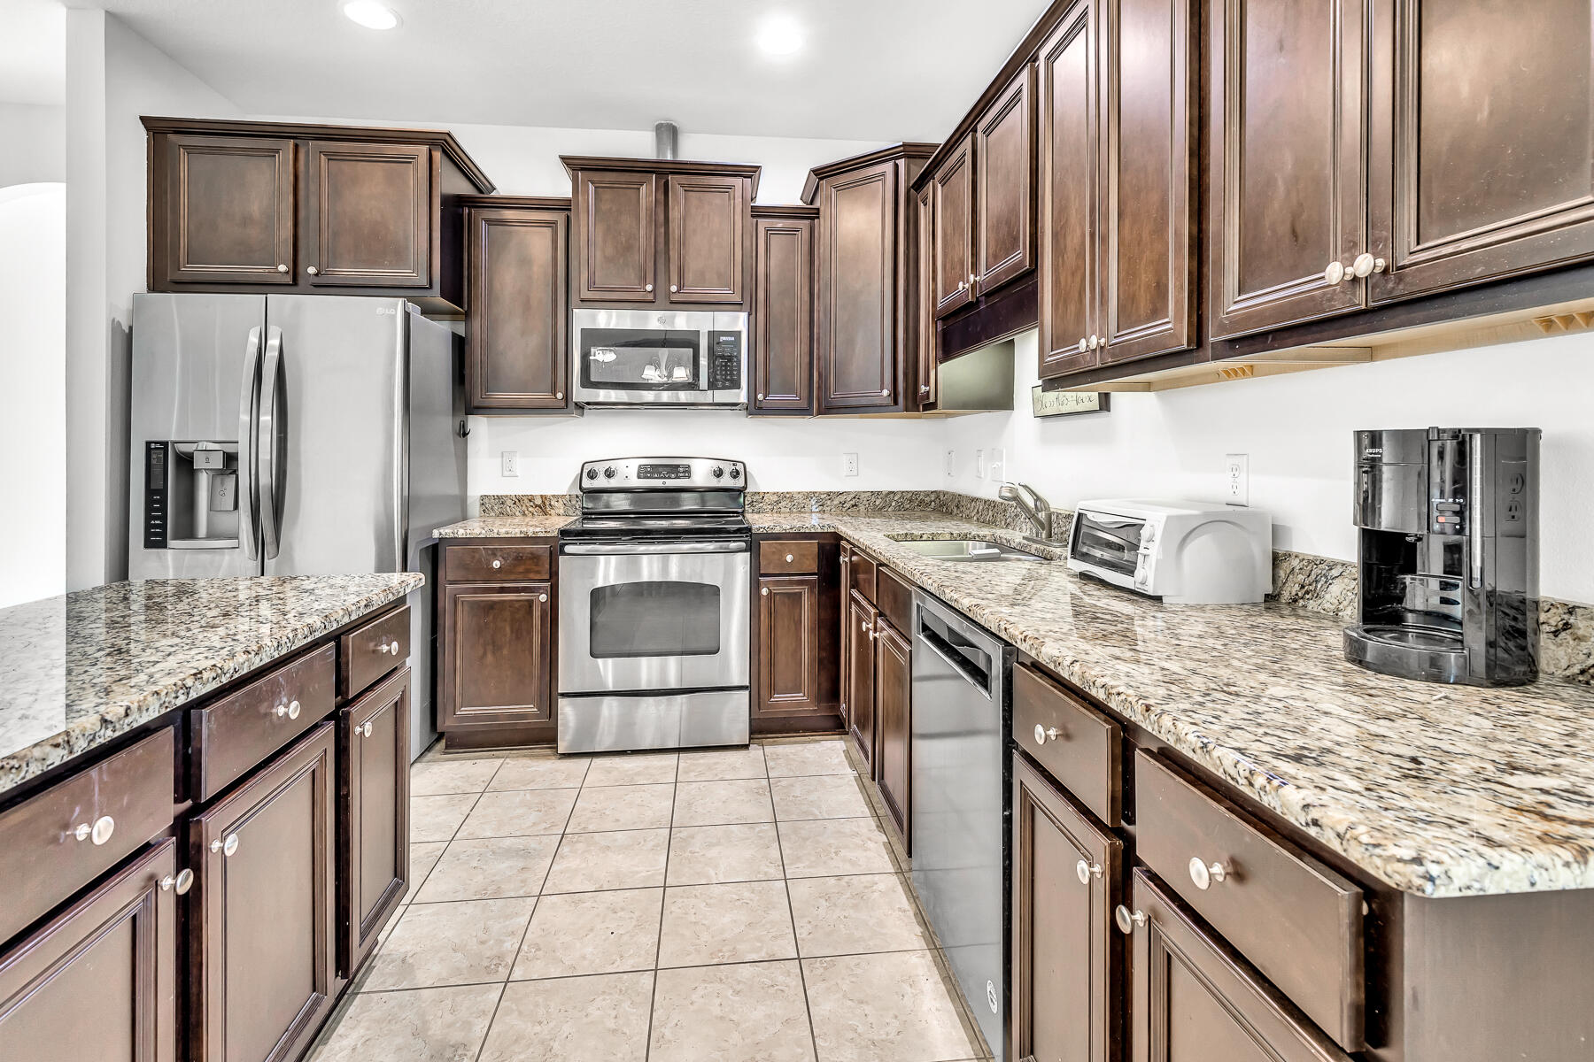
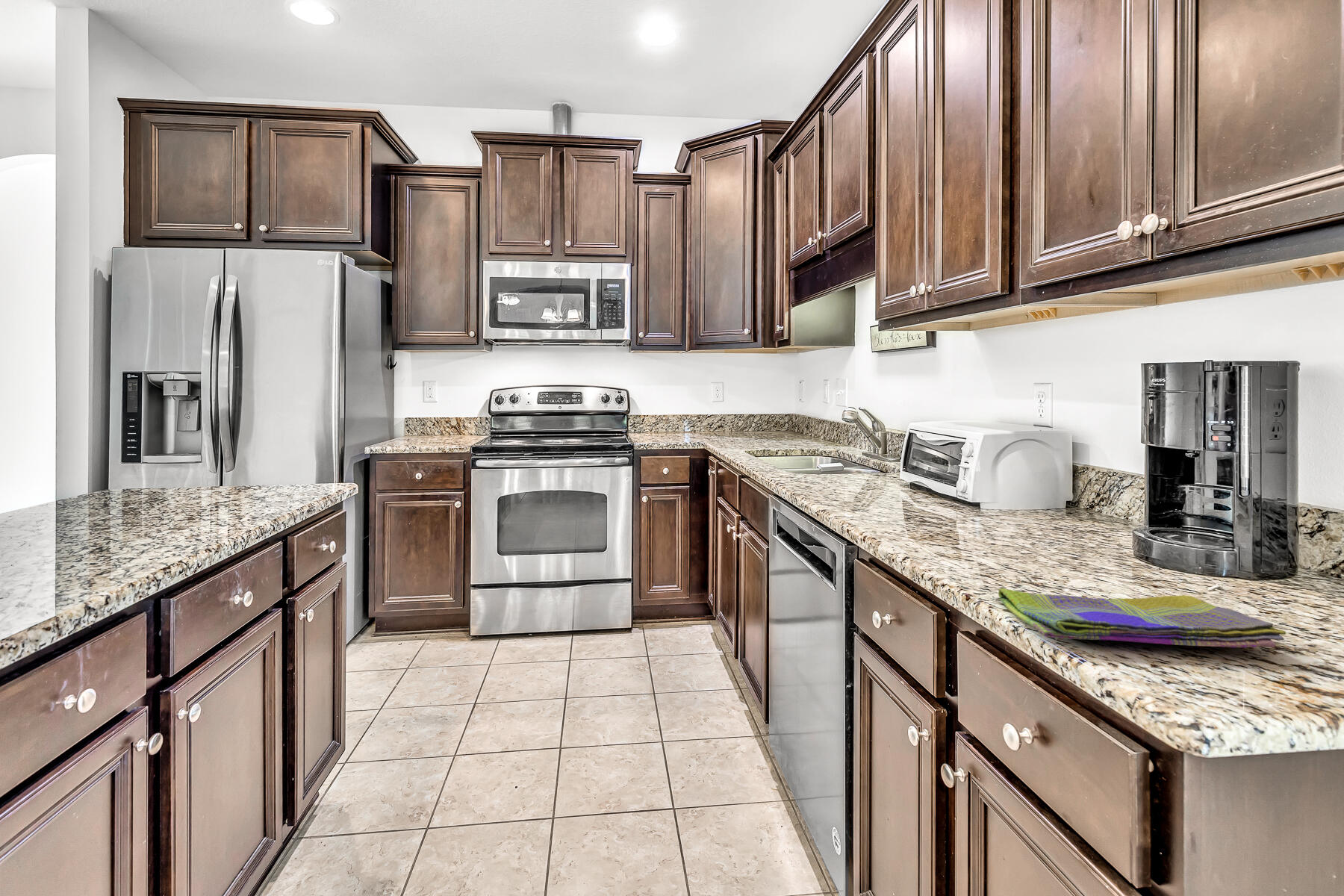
+ dish towel [998,588,1287,648]
